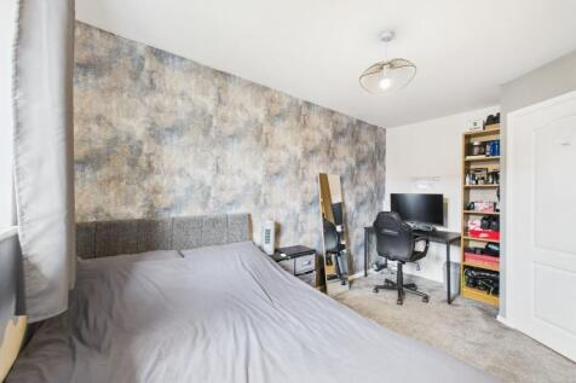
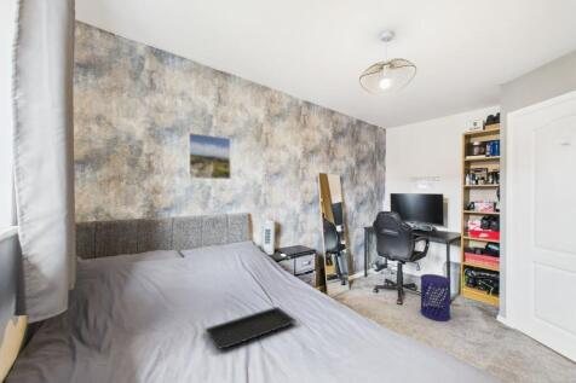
+ serving tray [203,306,298,350]
+ waste bin [419,273,451,323]
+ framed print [186,132,232,180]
